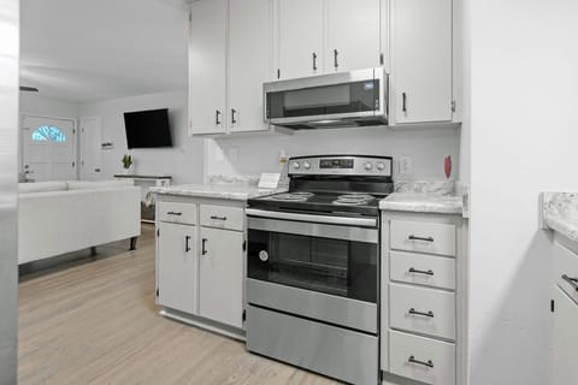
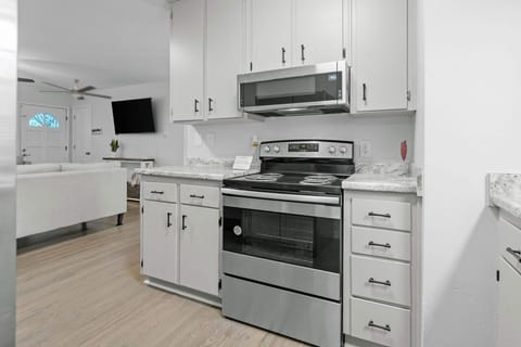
+ electric fan [40,78,113,101]
